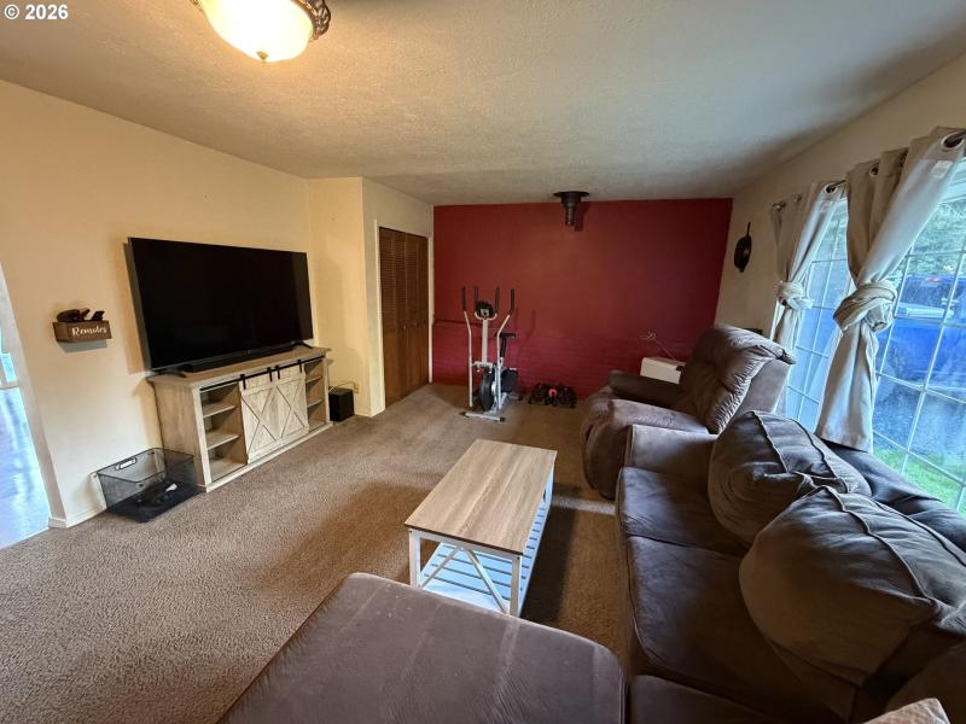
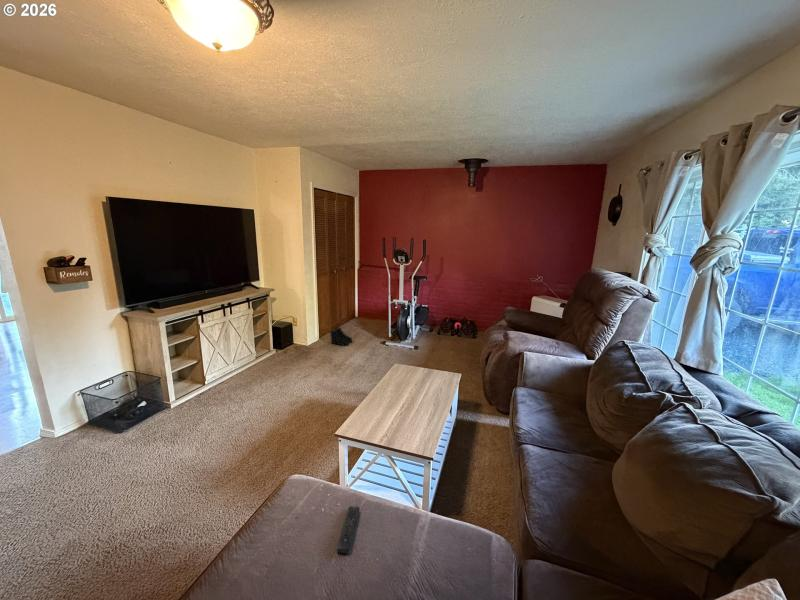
+ remote control [336,503,361,554]
+ boots [329,326,353,347]
